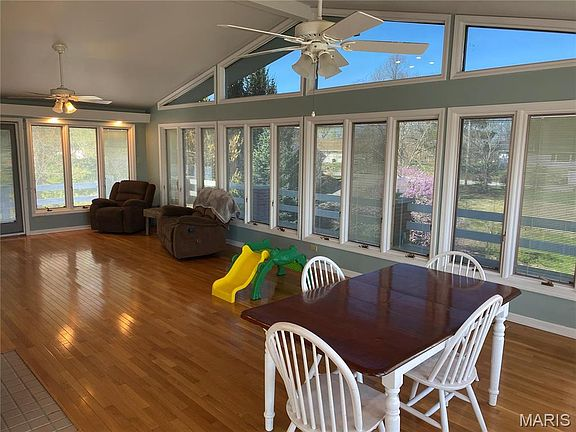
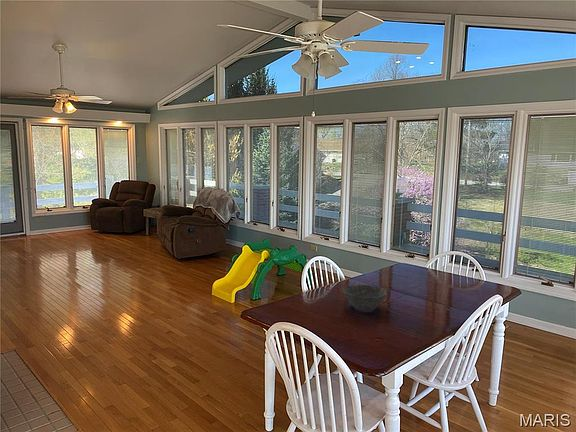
+ bowl [342,284,388,311]
